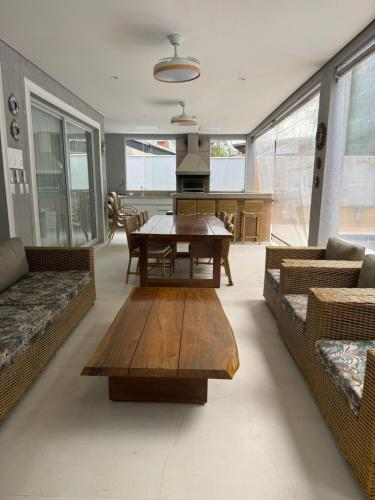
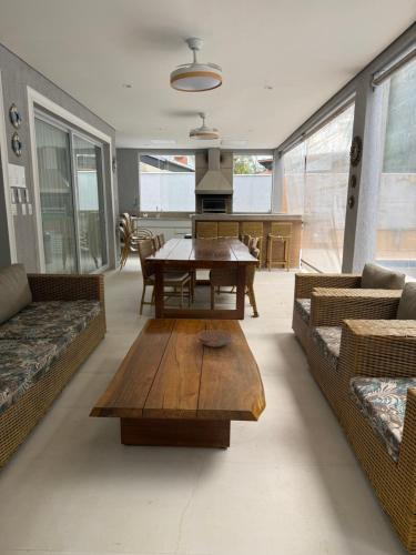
+ bowl [196,329,233,349]
